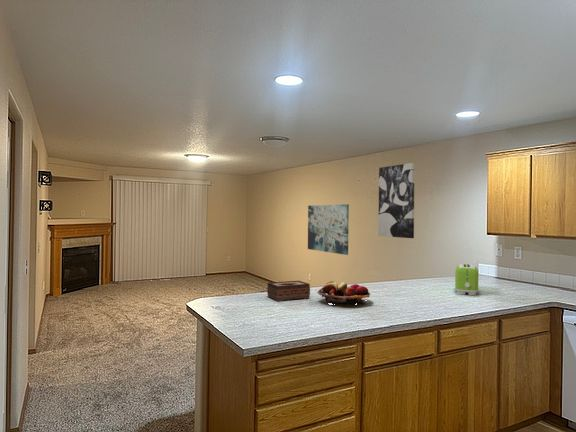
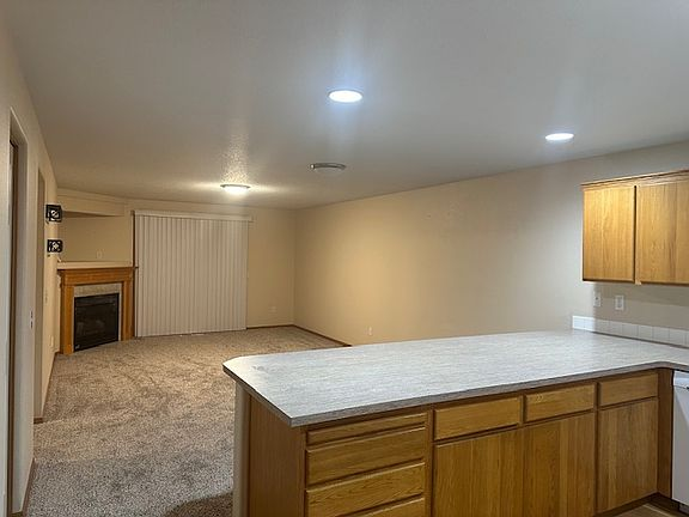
- wall art [307,203,350,256]
- toaster [454,263,479,296]
- tissue box [266,280,311,302]
- wall art [377,162,416,239]
- fruit basket [317,280,371,306]
